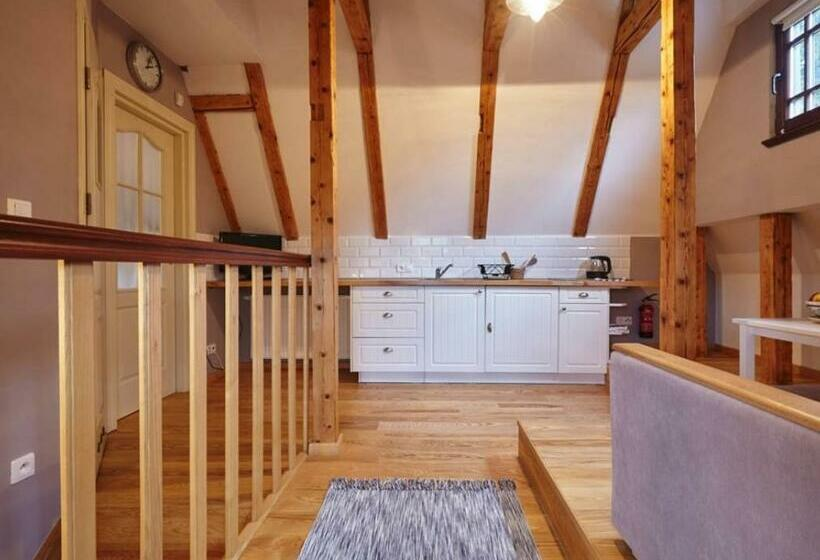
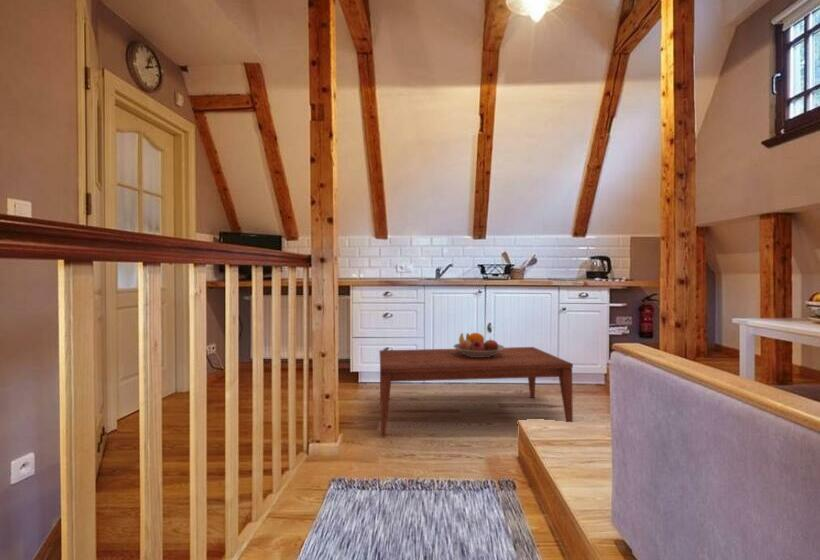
+ coffee table [379,346,574,437]
+ fruit bowl [452,332,505,357]
